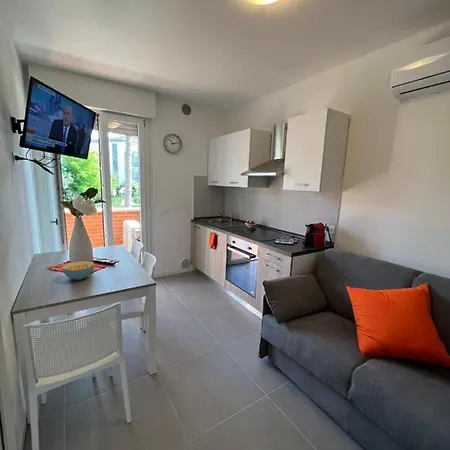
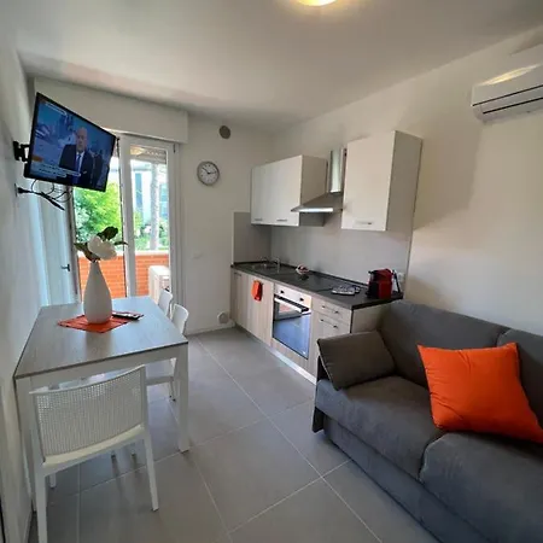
- cereal bowl [62,260,95,281]
